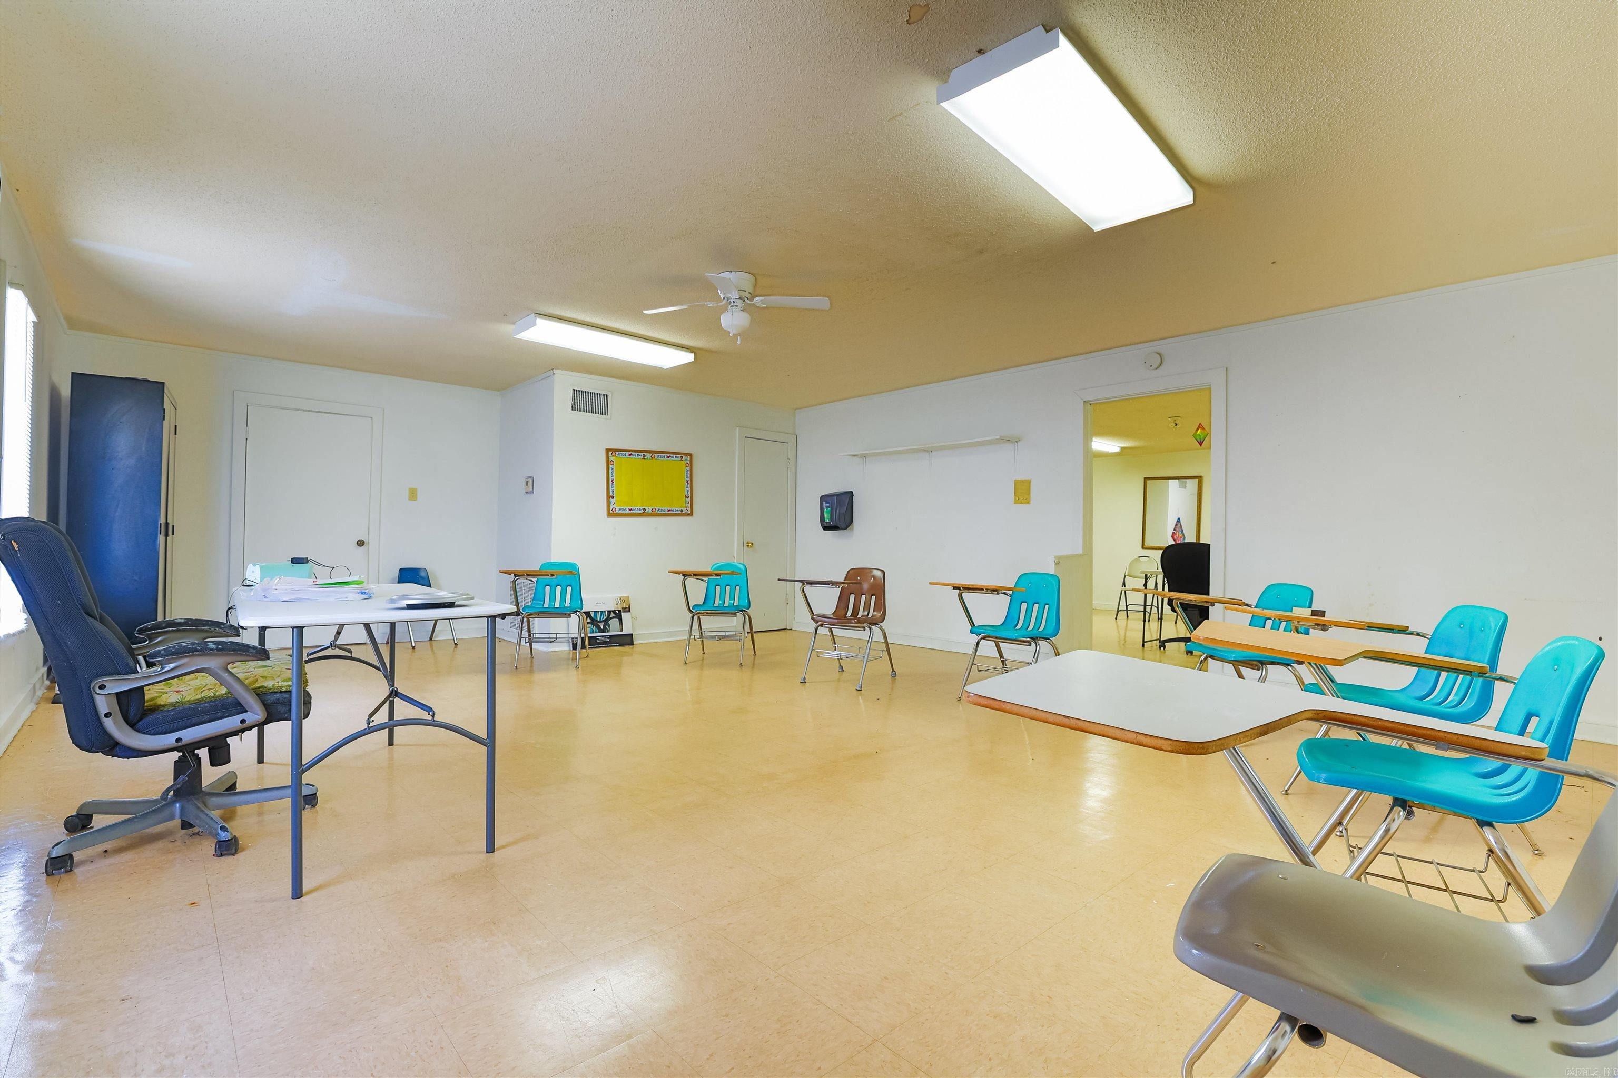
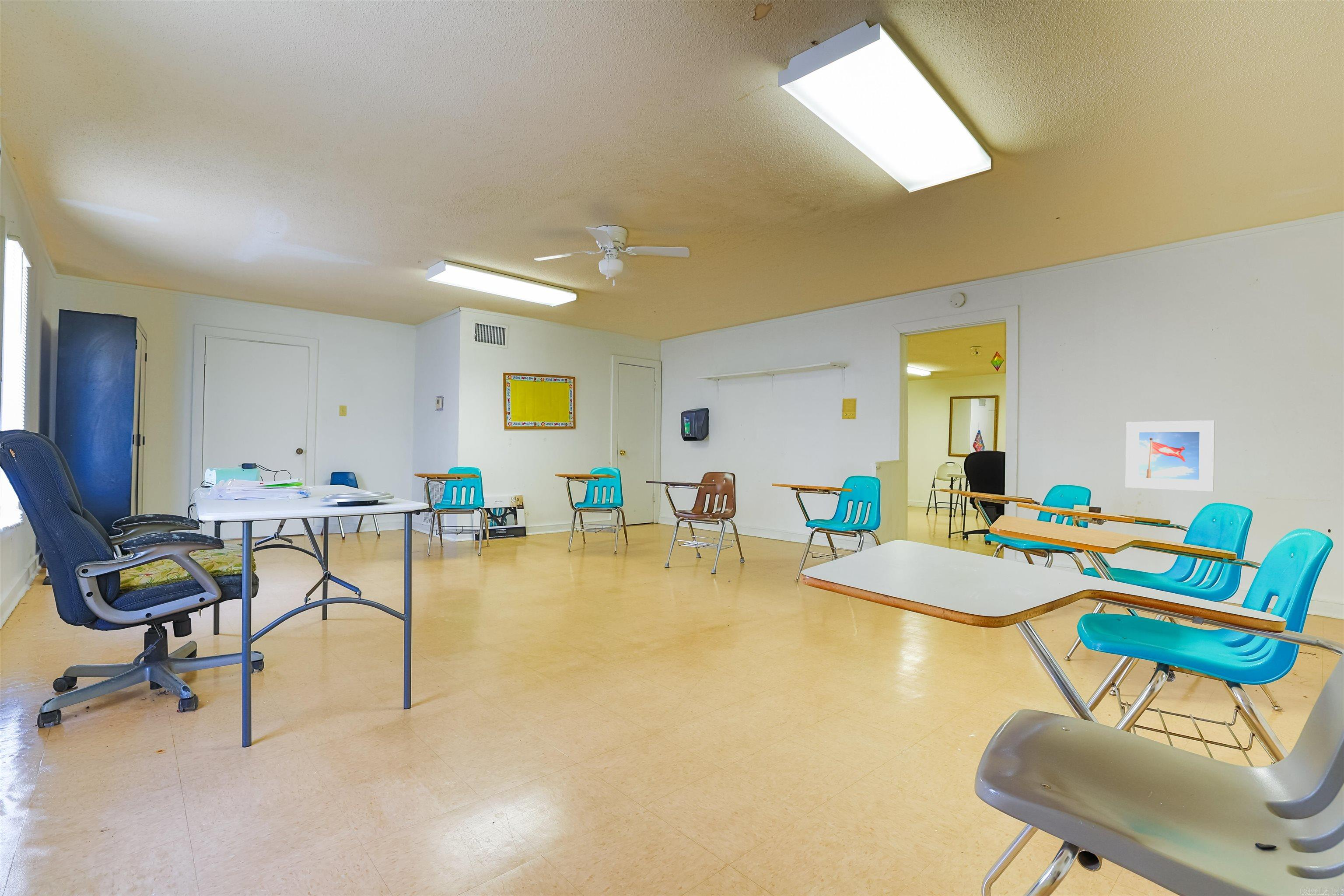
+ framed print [1125,420,1215,492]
